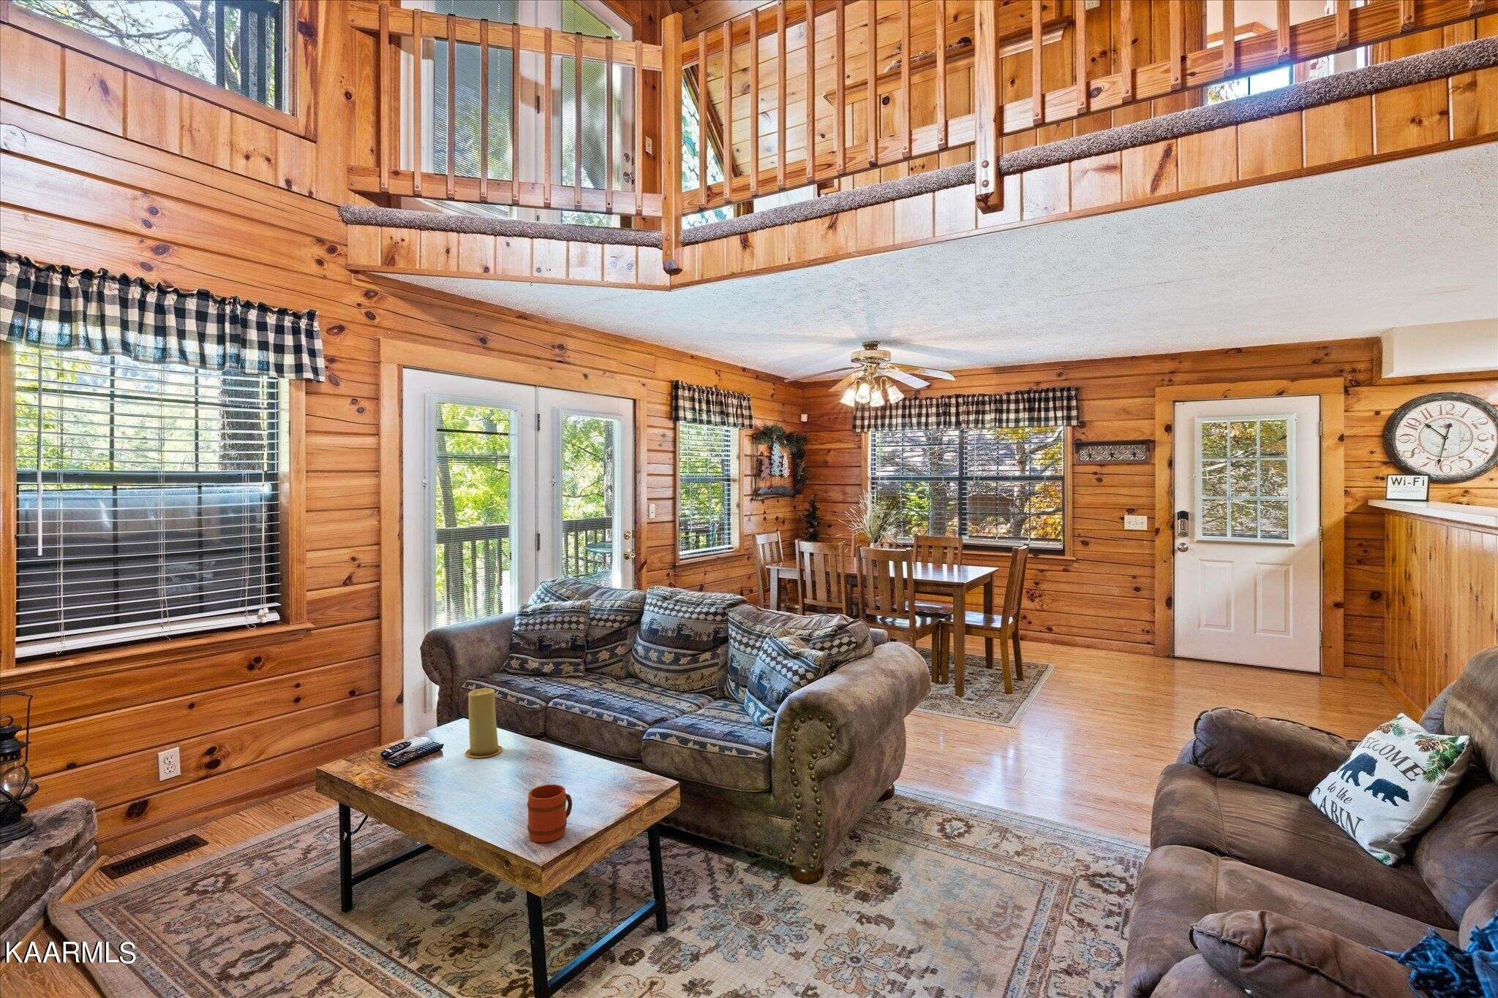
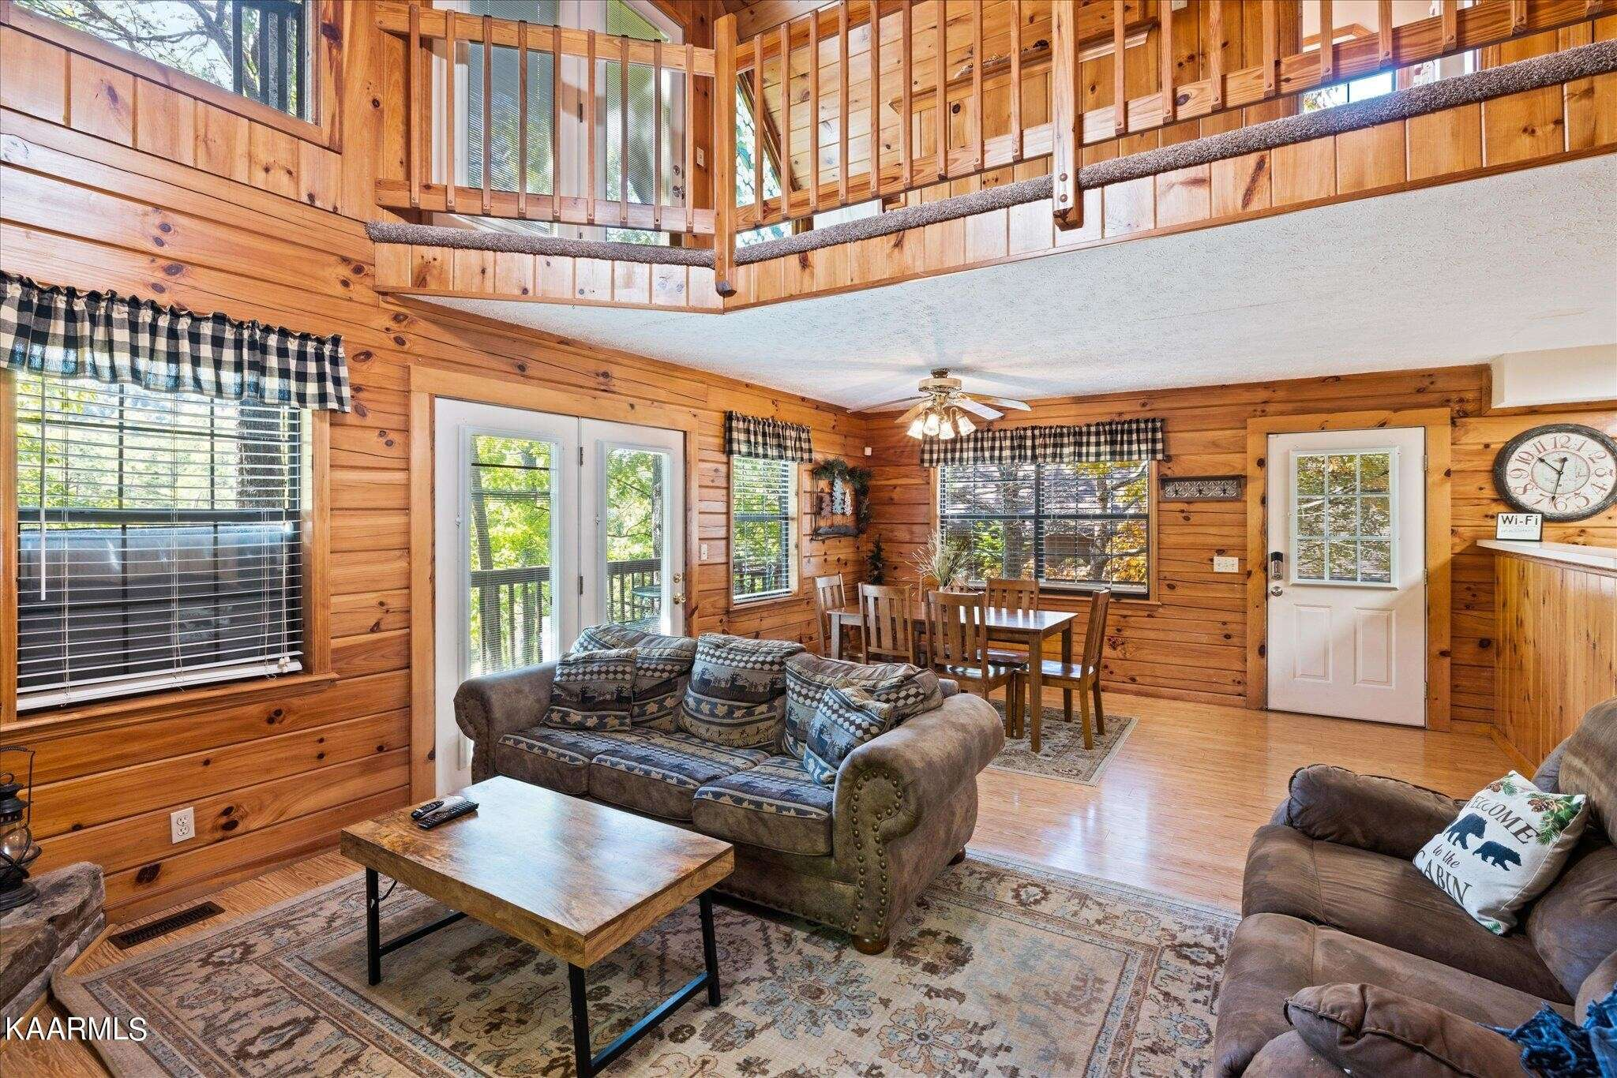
- candle [465,687,504,759]
- mug [527,784,573,843]
